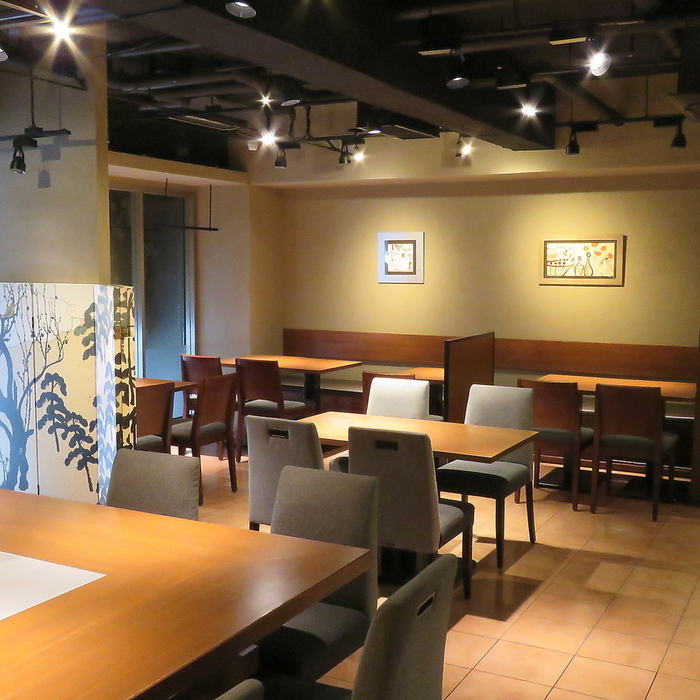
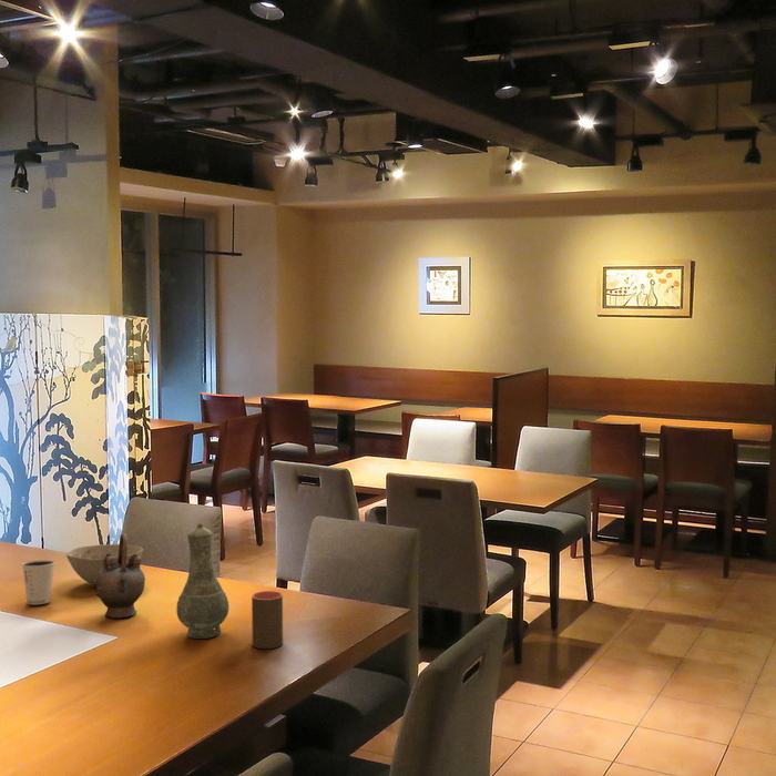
+ cup [251,590,284,650]
+ bowl [65,543,144,586]
+ dixie cup [21,559,57,605]
+ vase [175,522,231,640]
+ teapot [95,532,146,619]
